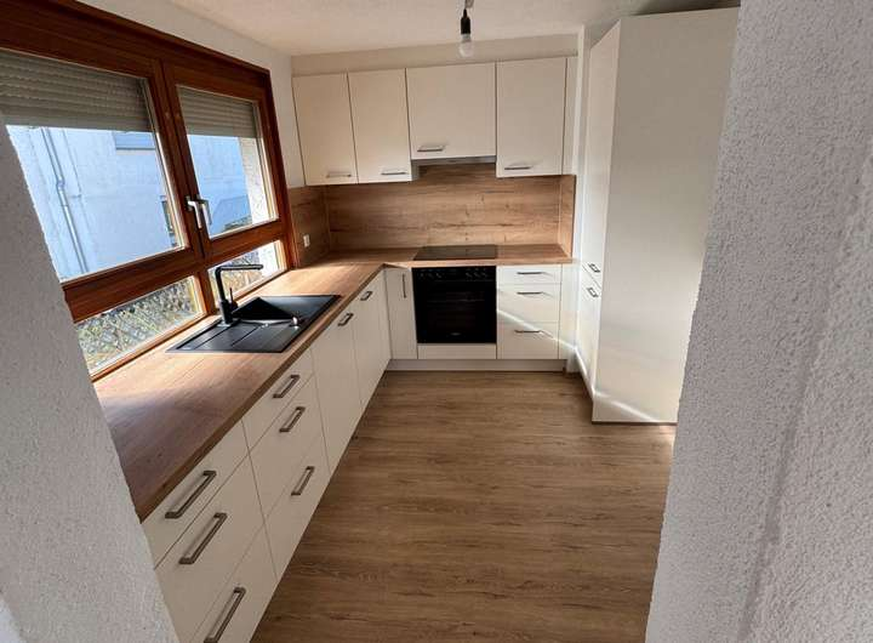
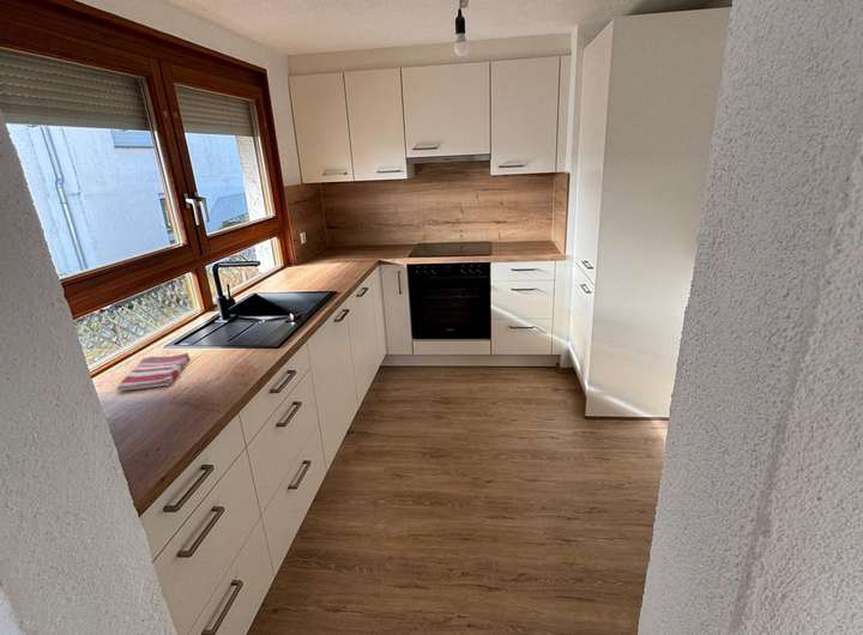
+ dish towel [115,352,191,392]
